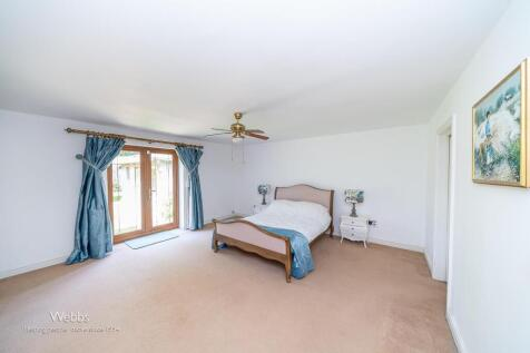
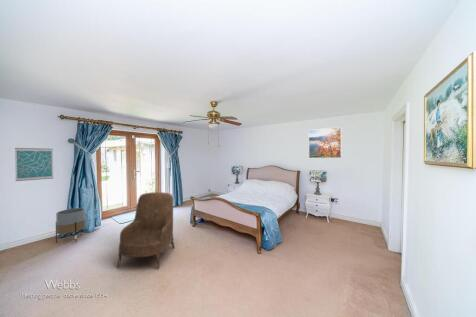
+ armchair [116,191,176,269]
+ planter [55,207,86,243]
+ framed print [308,126,342,159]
+ wall art [14,147,54,182]
